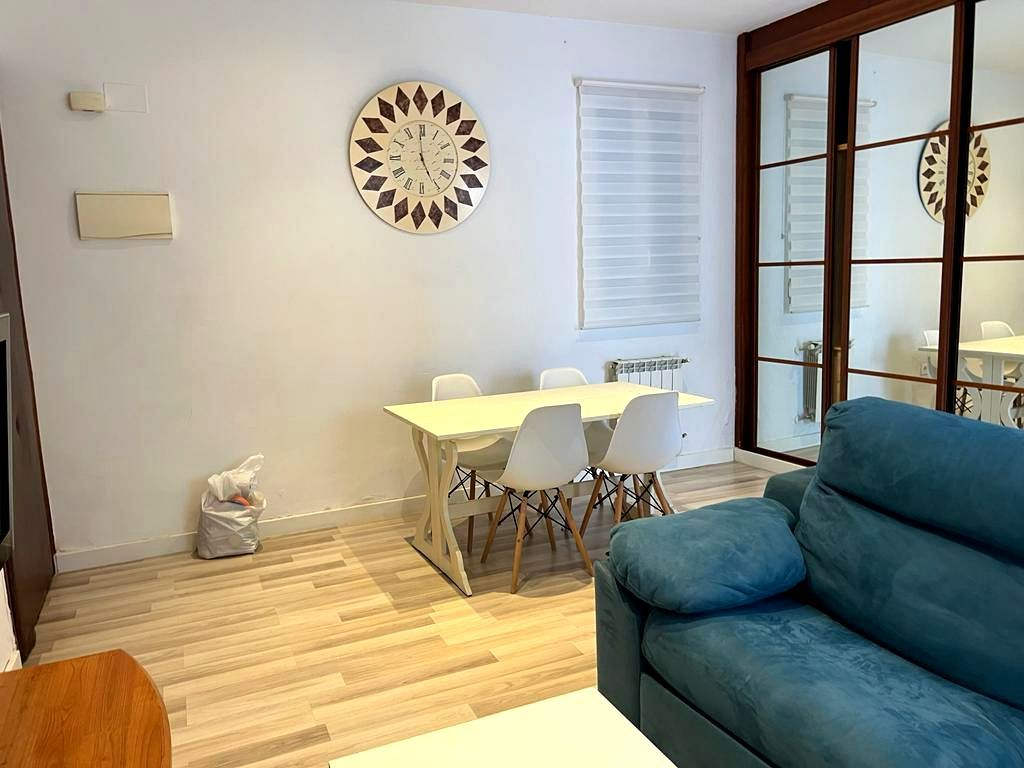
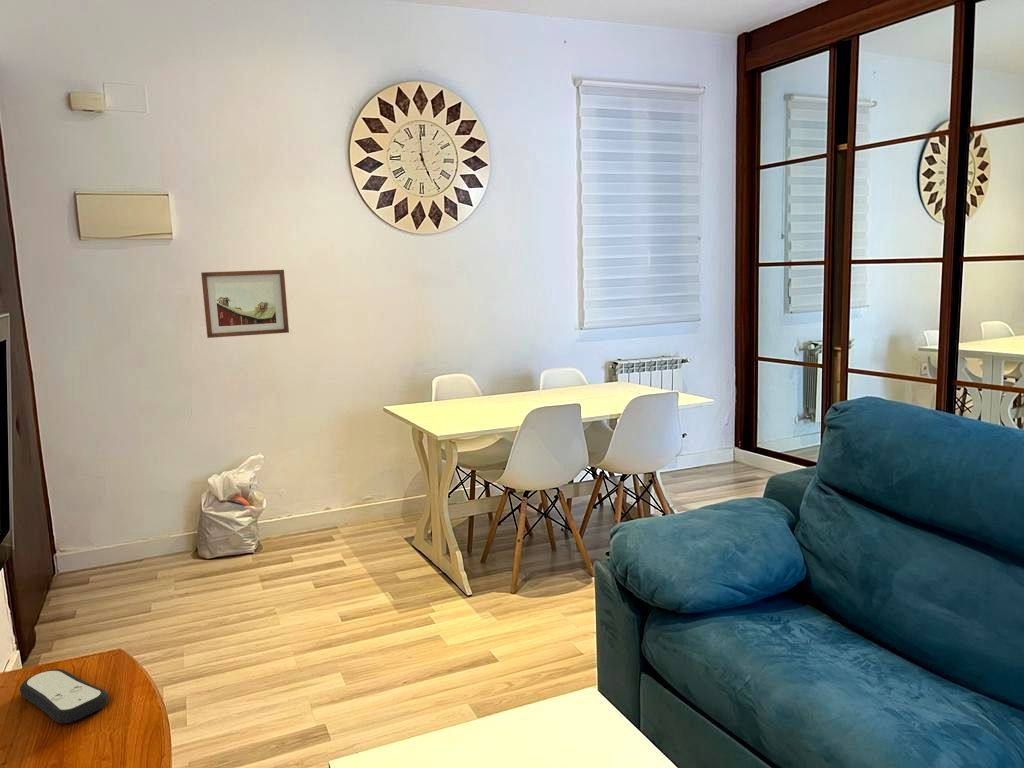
+ wall art [200,269,290,339]
+ remote control [19,668,110,724]
